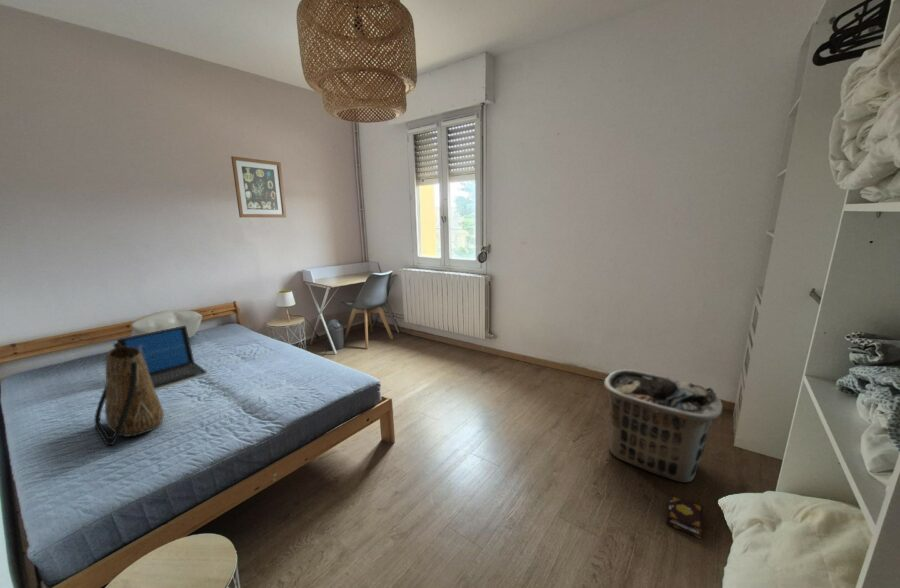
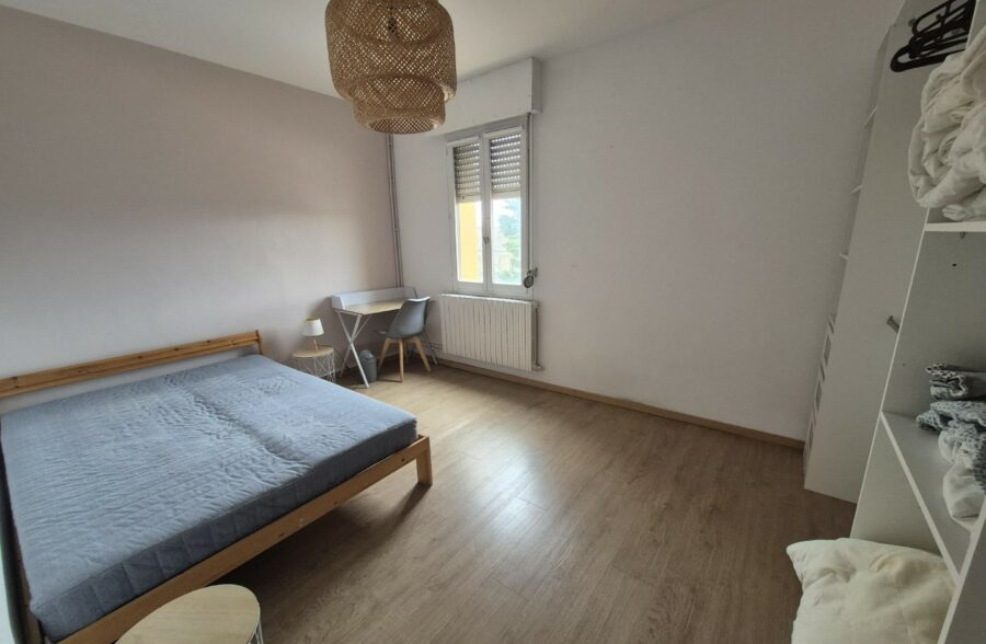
- laptop [115,326,209,392]
- wall art [230,155,287,218]
- tote bag [93,342,165,447]
- clothes hamper [603,369,723,483]
- book [666,494,704,540]
- pillow [130,309,203,339]
